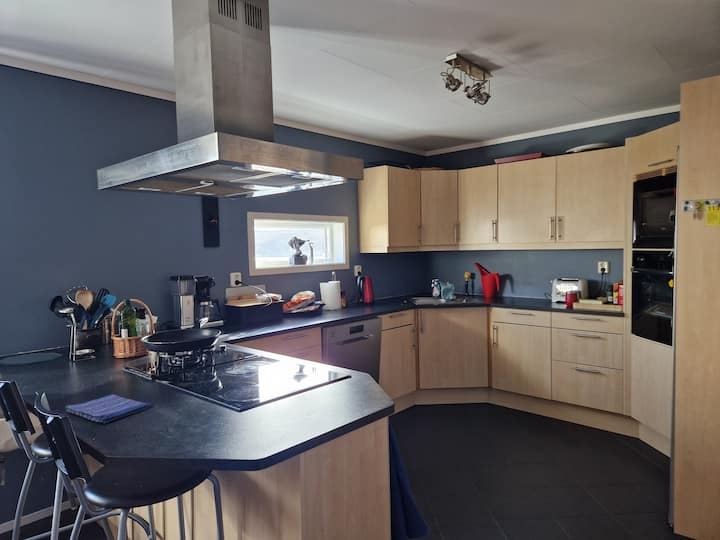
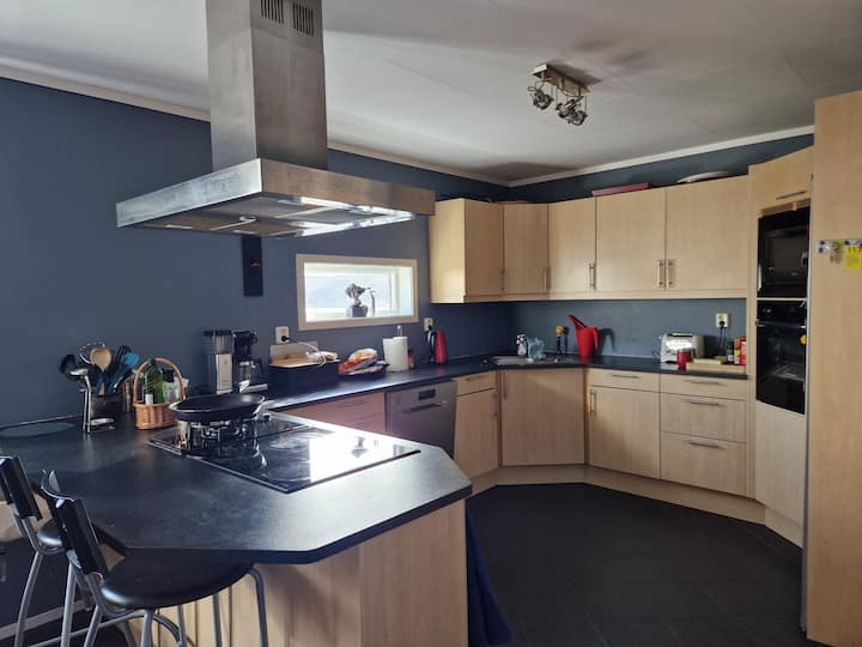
- dish towel [65,393,151,424]
